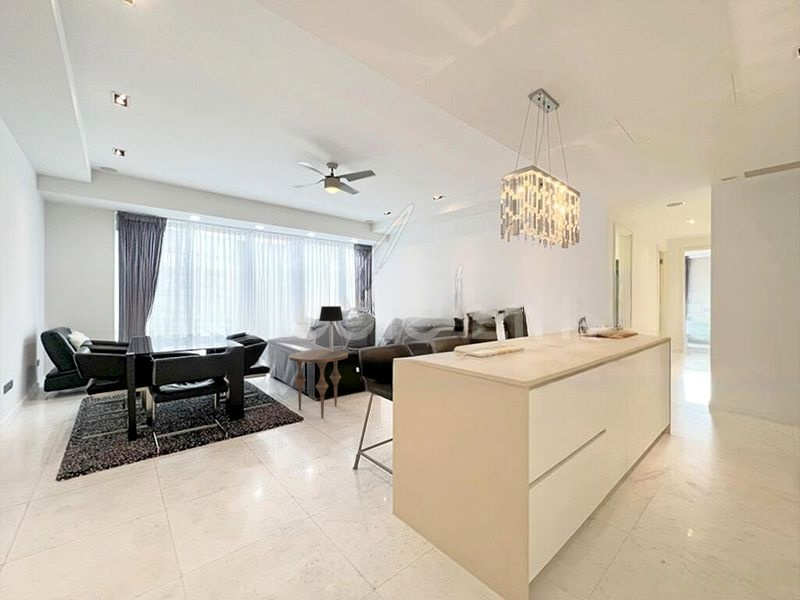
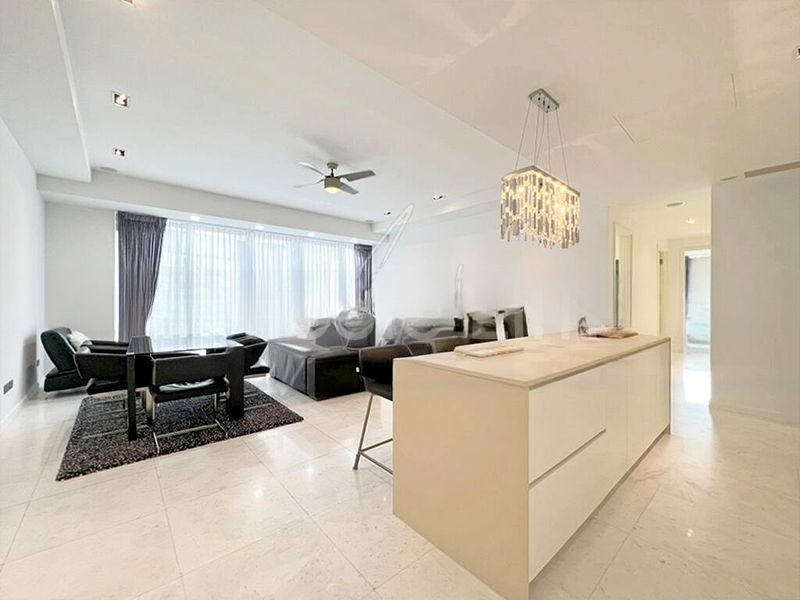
- table lamp [318,305,344,352]
- side table [288,349,349,419]
